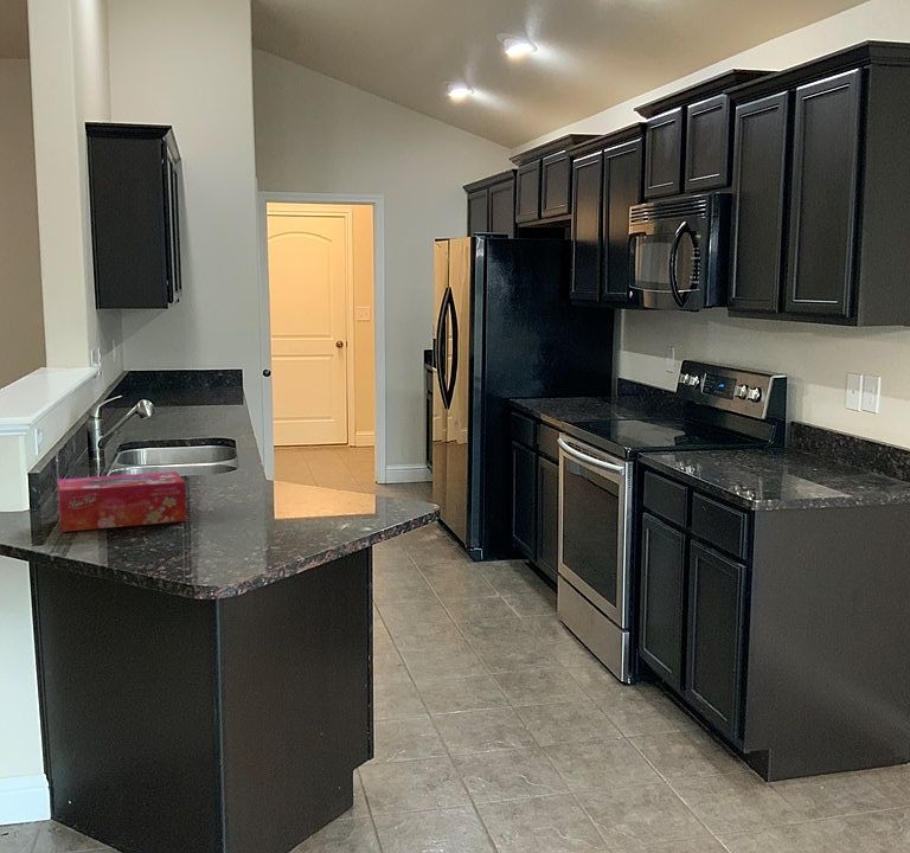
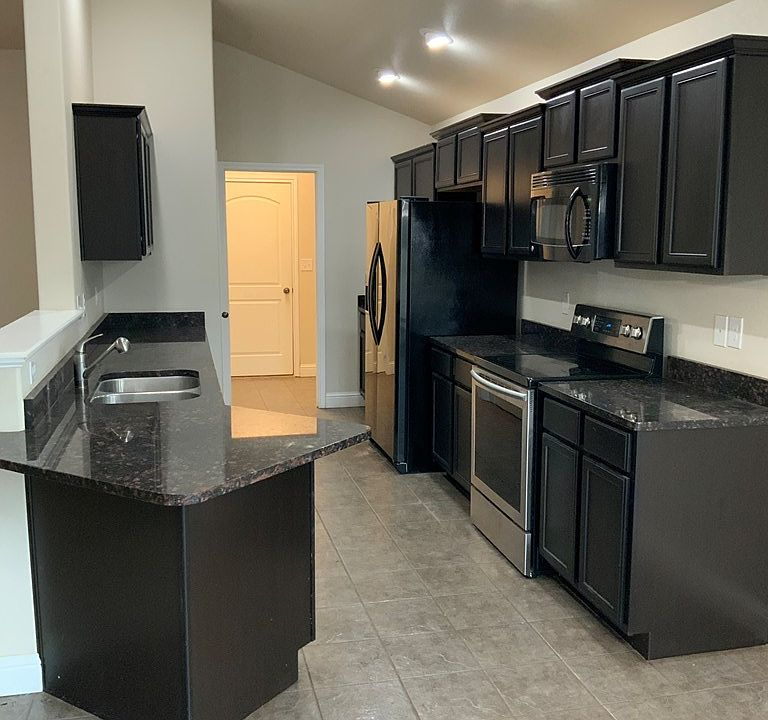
- tissue box [57,470,187,533]
